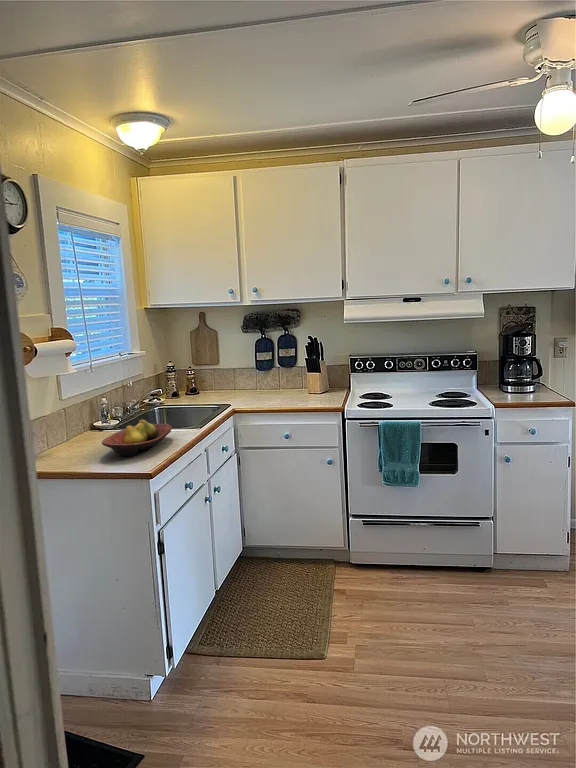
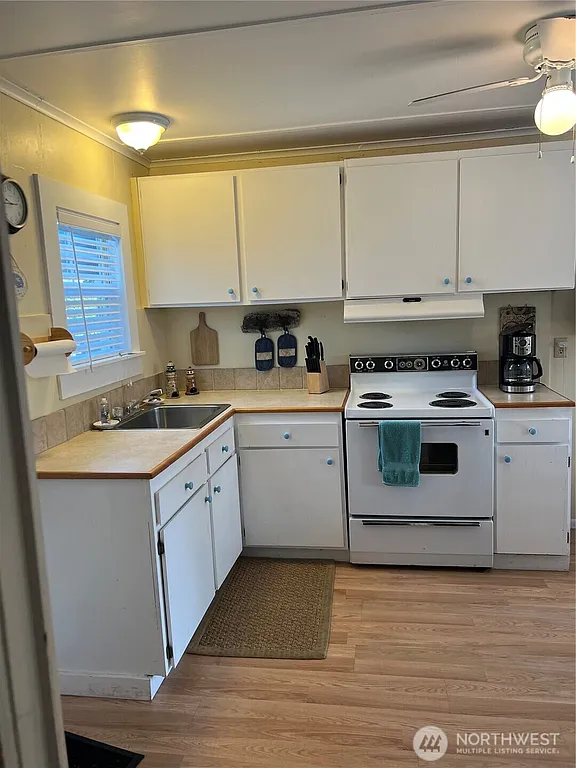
- fruit bowl [101,419,173,457]
